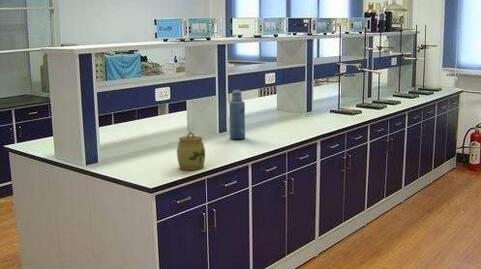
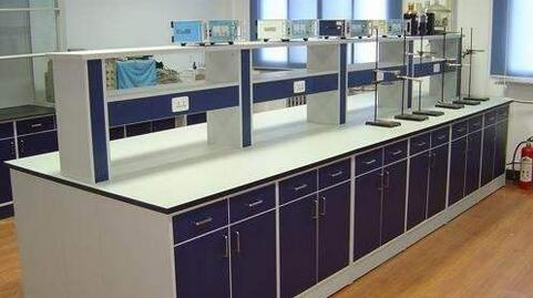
- jar [176,131,206,171]
- bottle [228,89,246,140]
